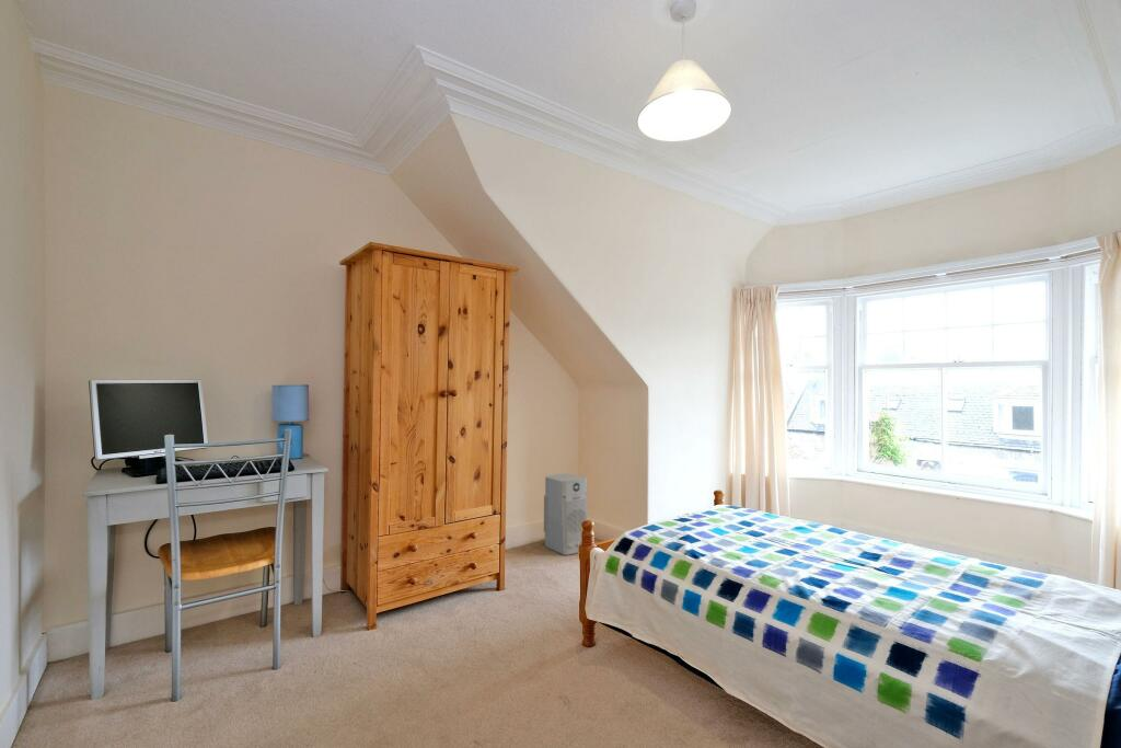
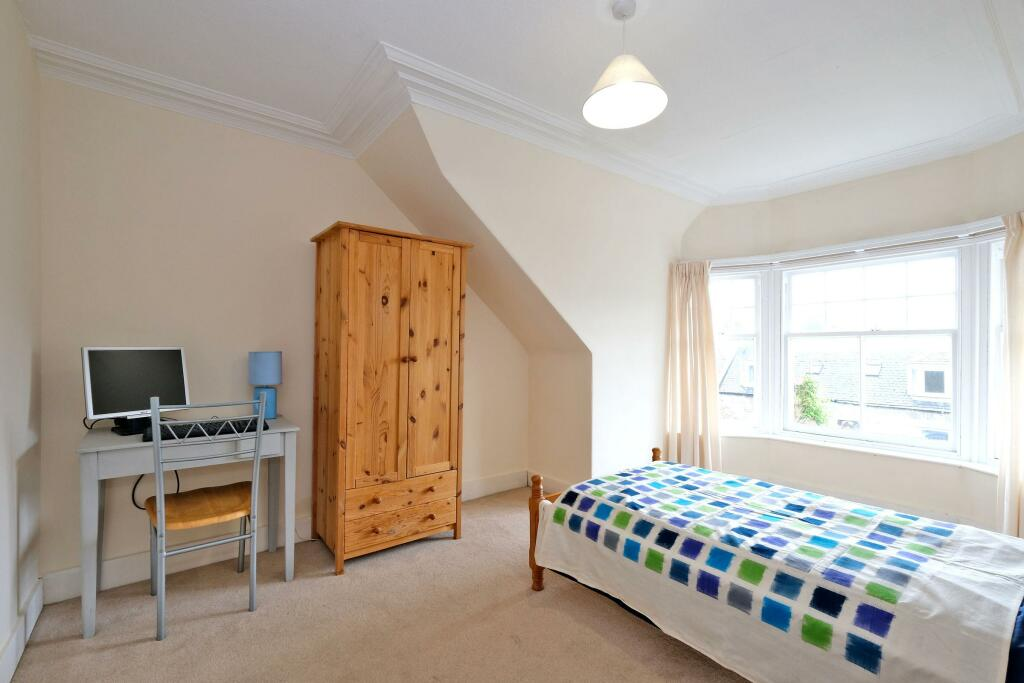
- air purifier [543,472,589,556]
